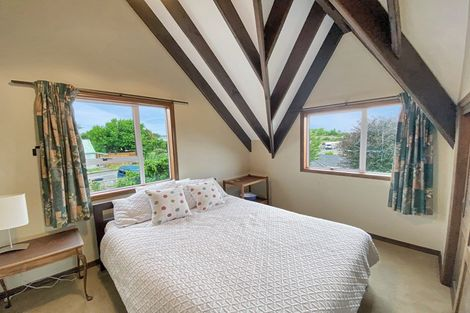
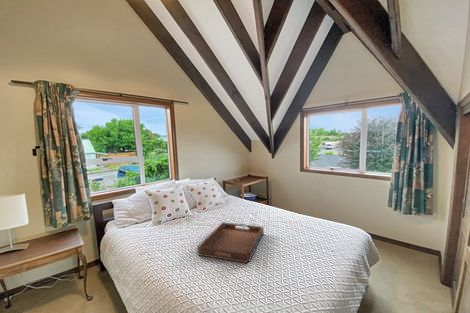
+ serving tray [196,221,265,264]
